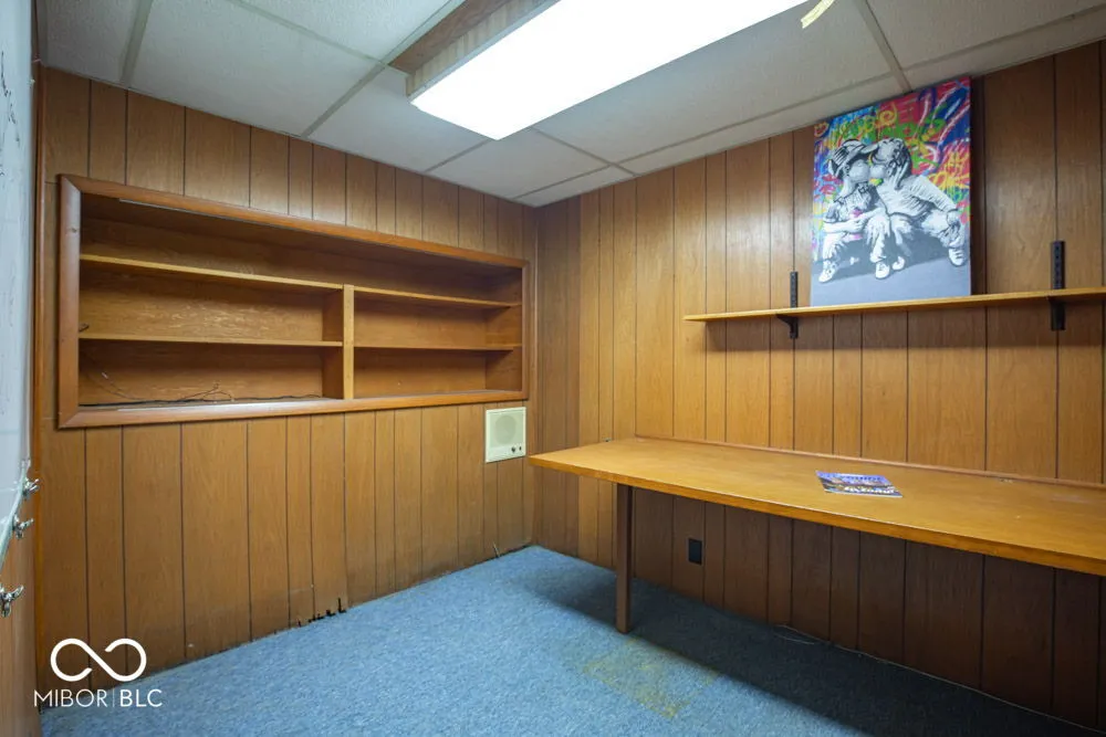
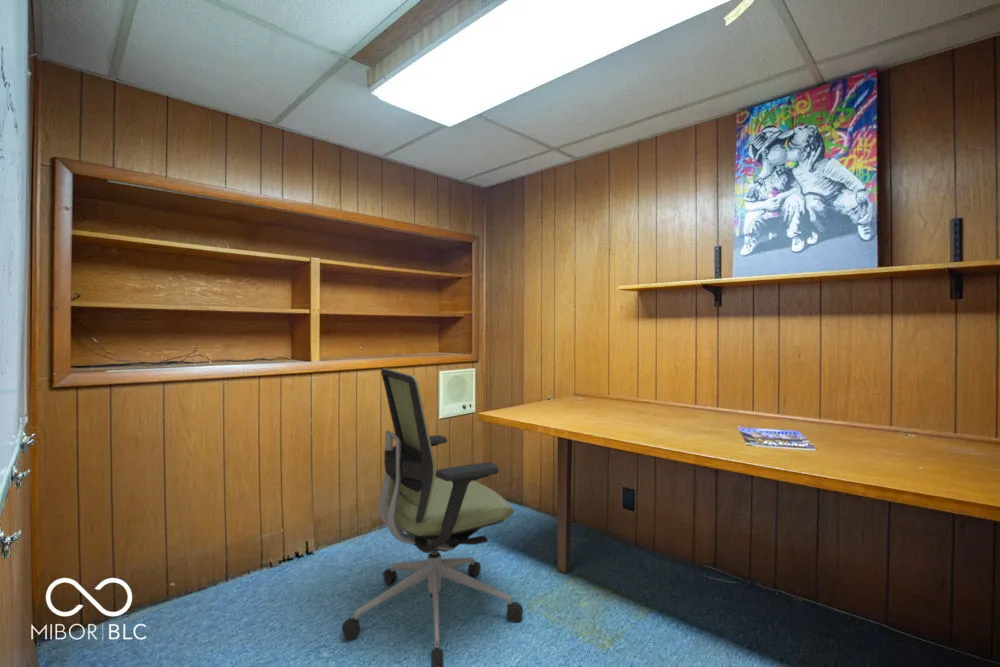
+ office chair [341,367,524,667]
